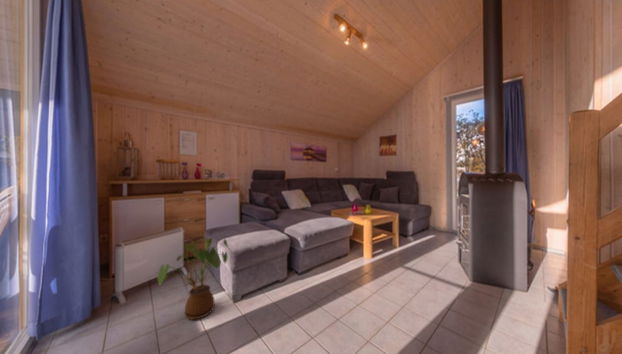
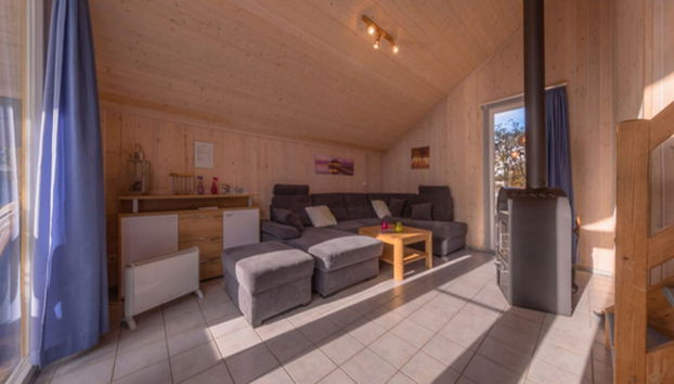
- house plant [157,237,233,321]
